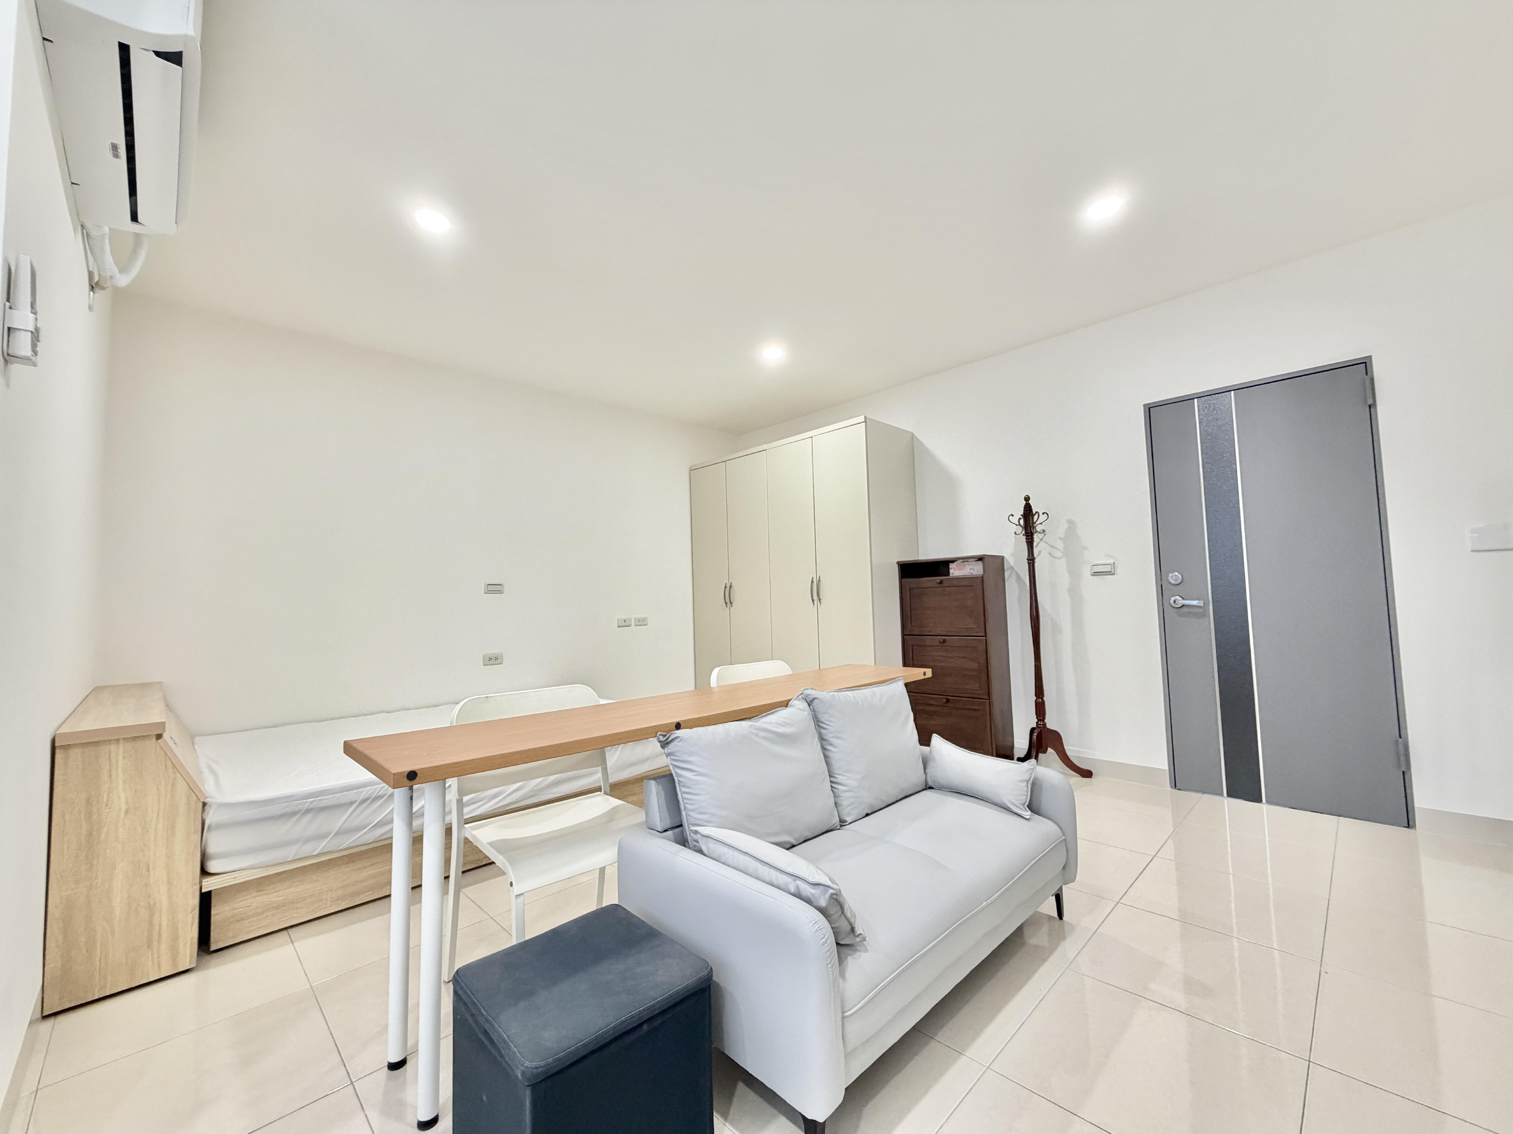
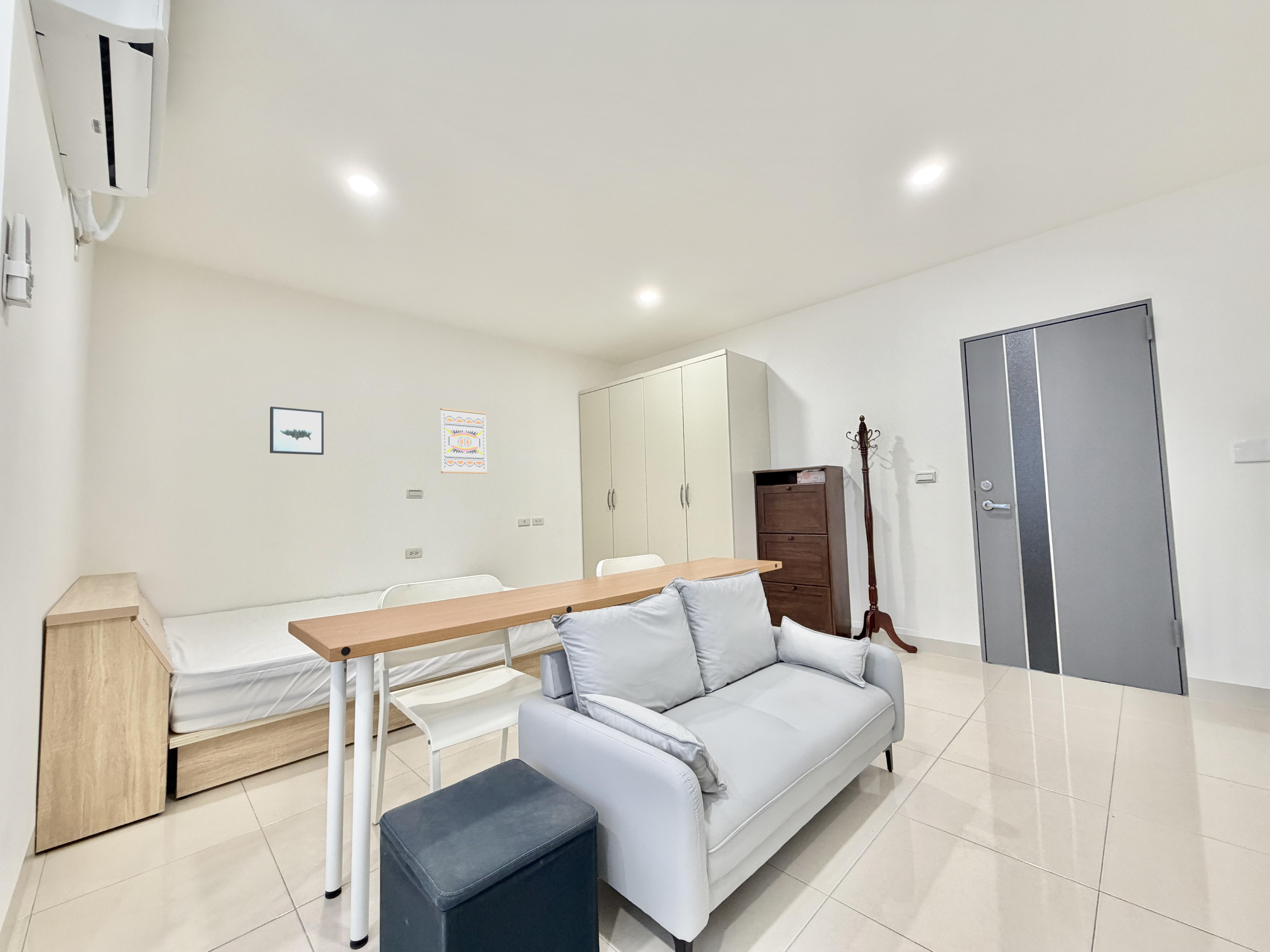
+ wall art [440,408,488,474]
+ wall art [269,406,324,455]
